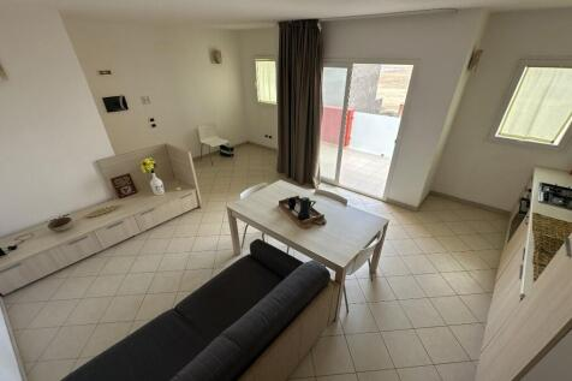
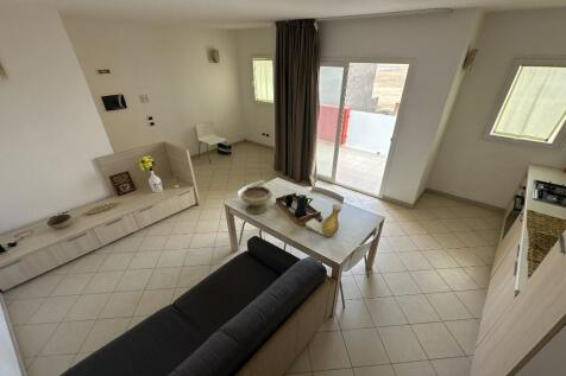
+ vase [304,203,344,238]
+ bowl [240,185,273,215]
